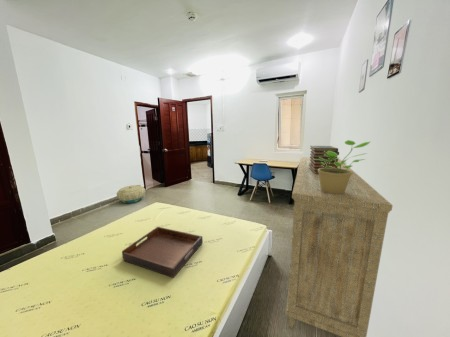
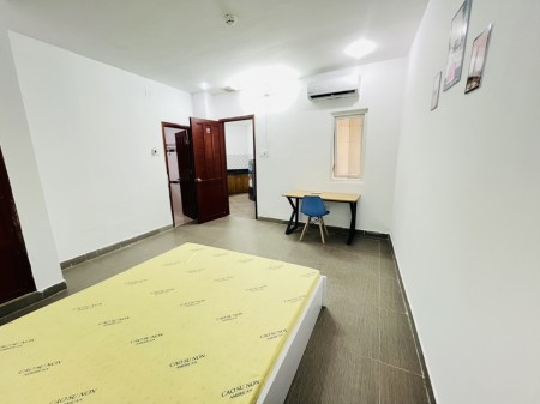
- basket [116,184,146,204]
- potted plant [314,139,371,194]
- serving tray [121,226,204,279]
- dresser [284,156,394,337]
- book stack [308,145,340,174]
